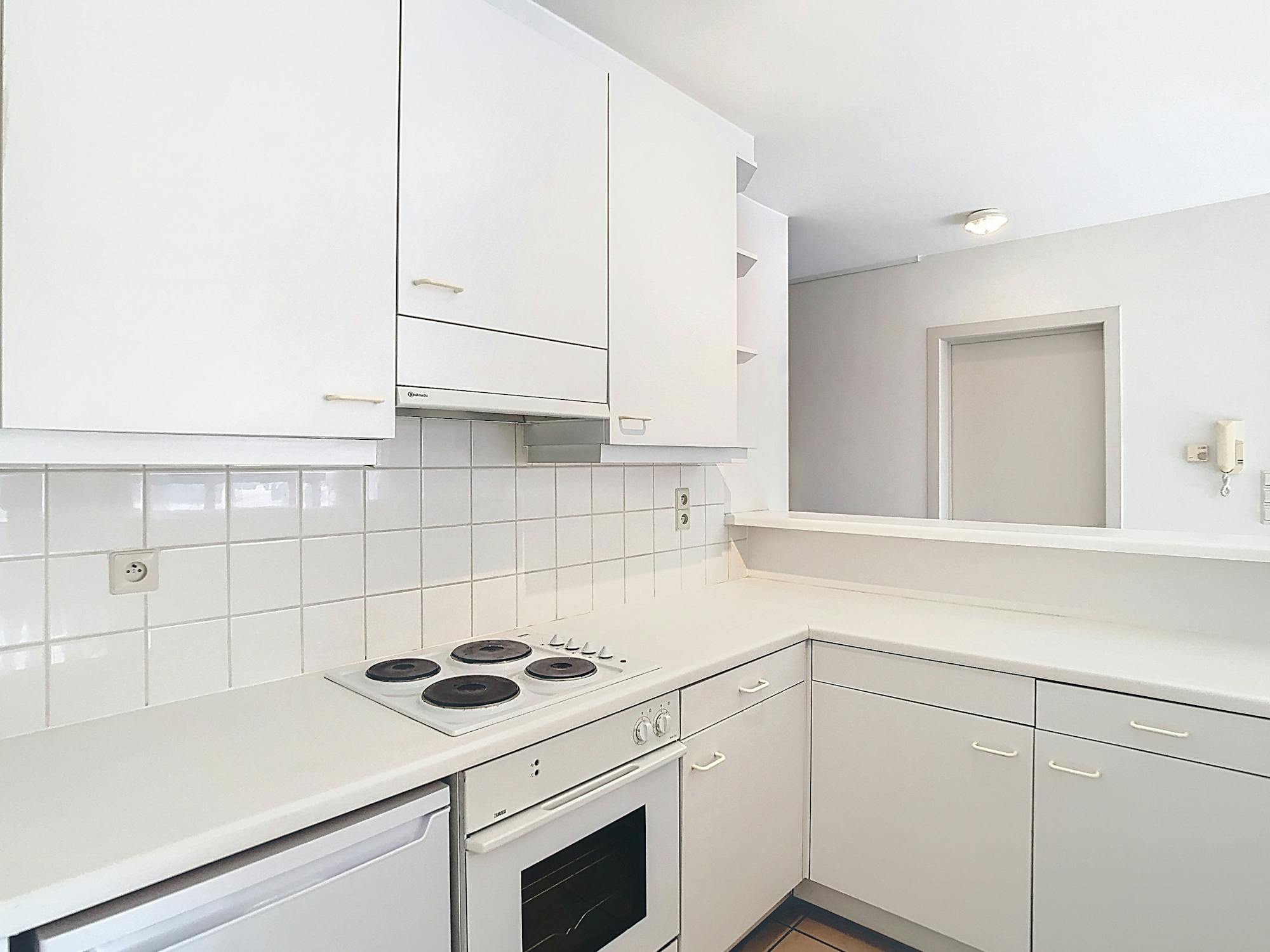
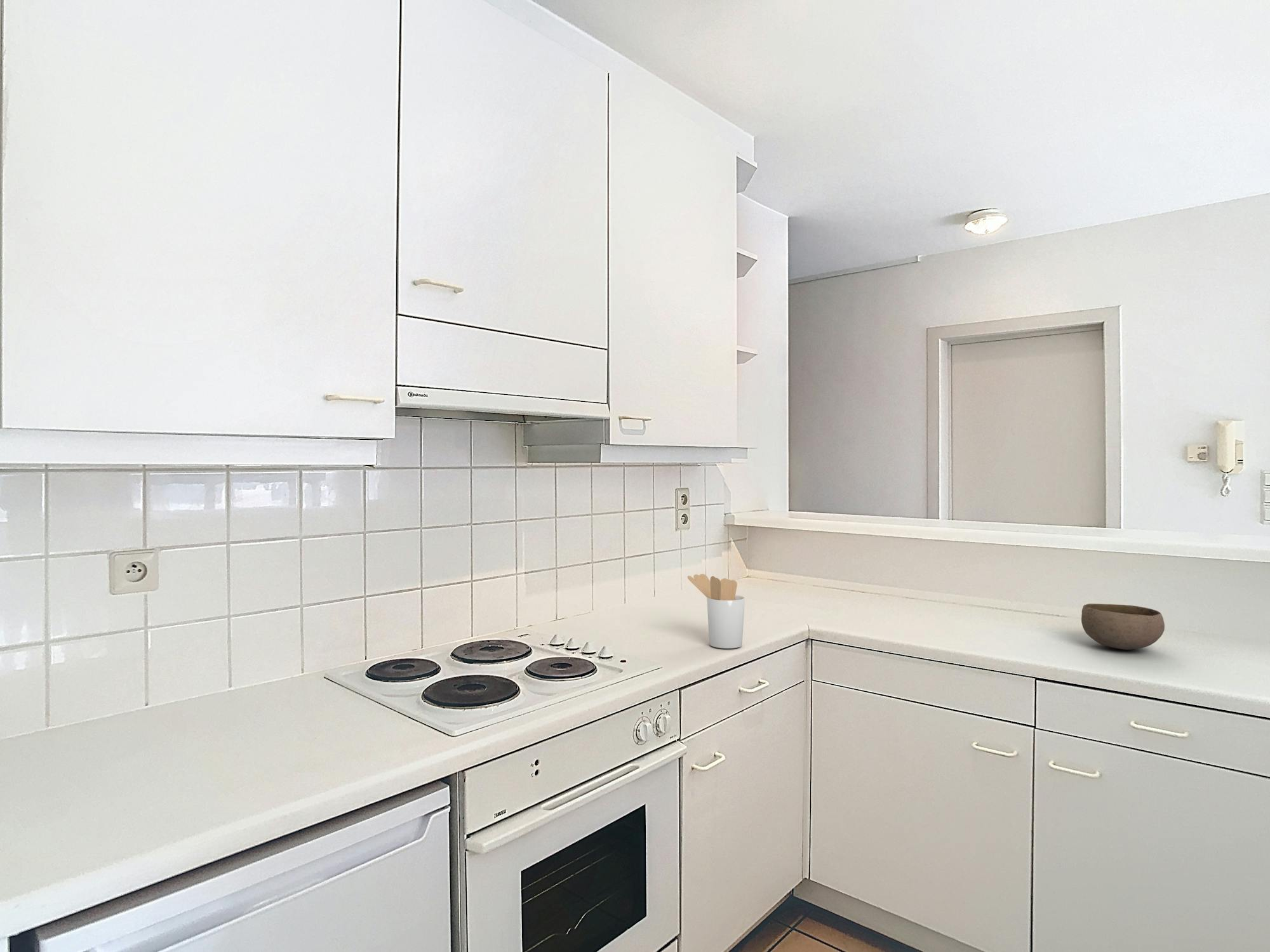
+ bowl [1081,603,1165,651]
+ utensil holder [687,573,745,649]
